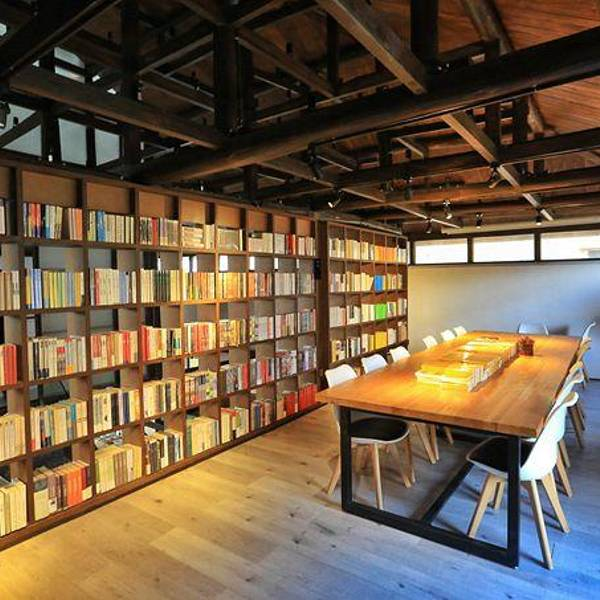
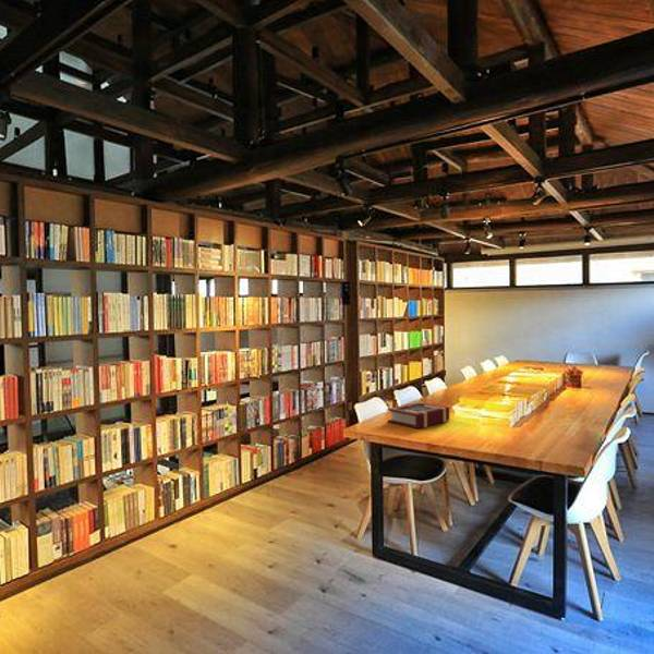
+ book [386,401,450,429]
